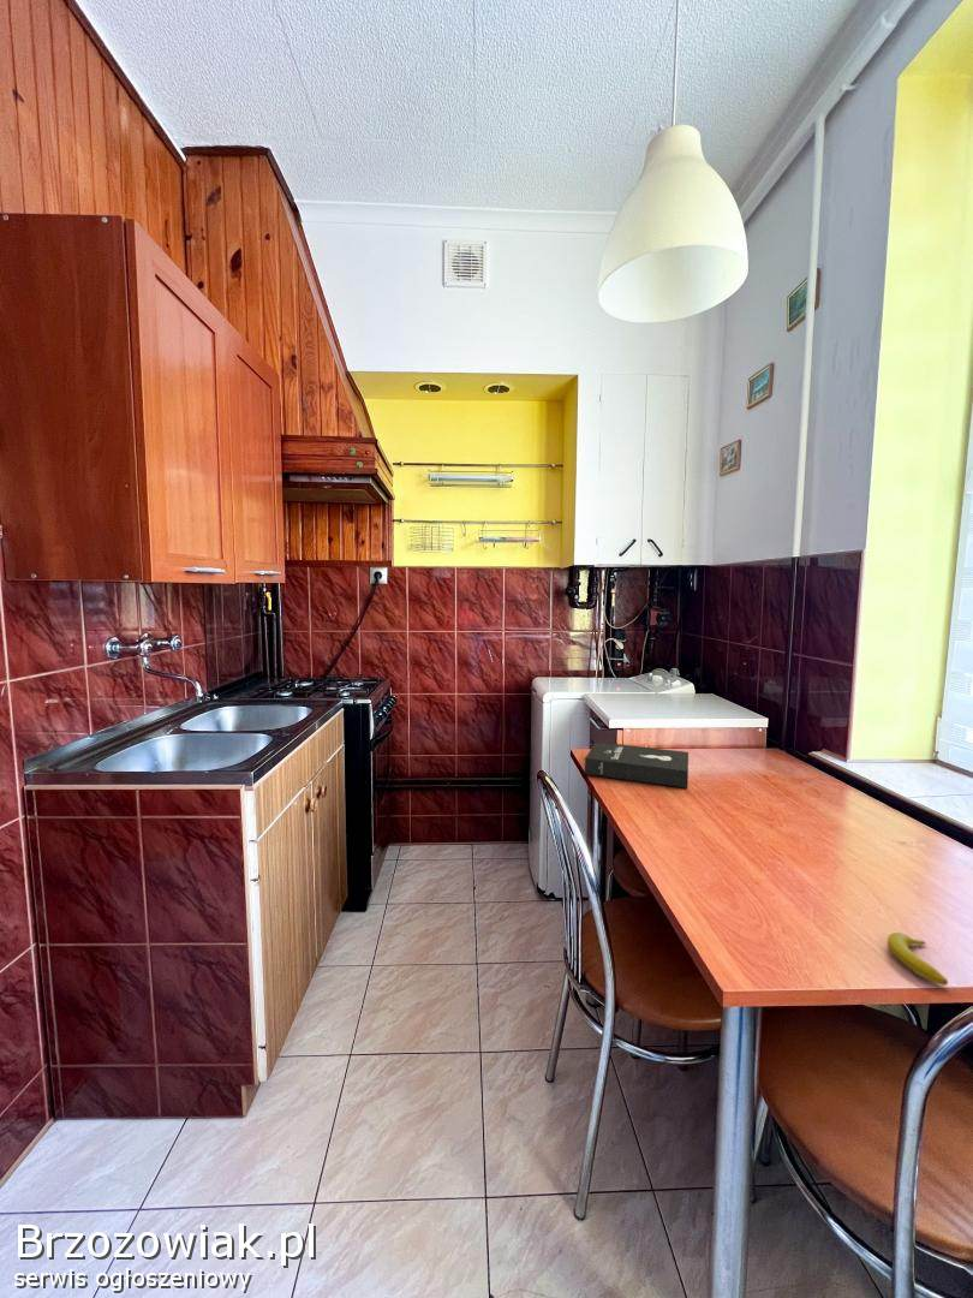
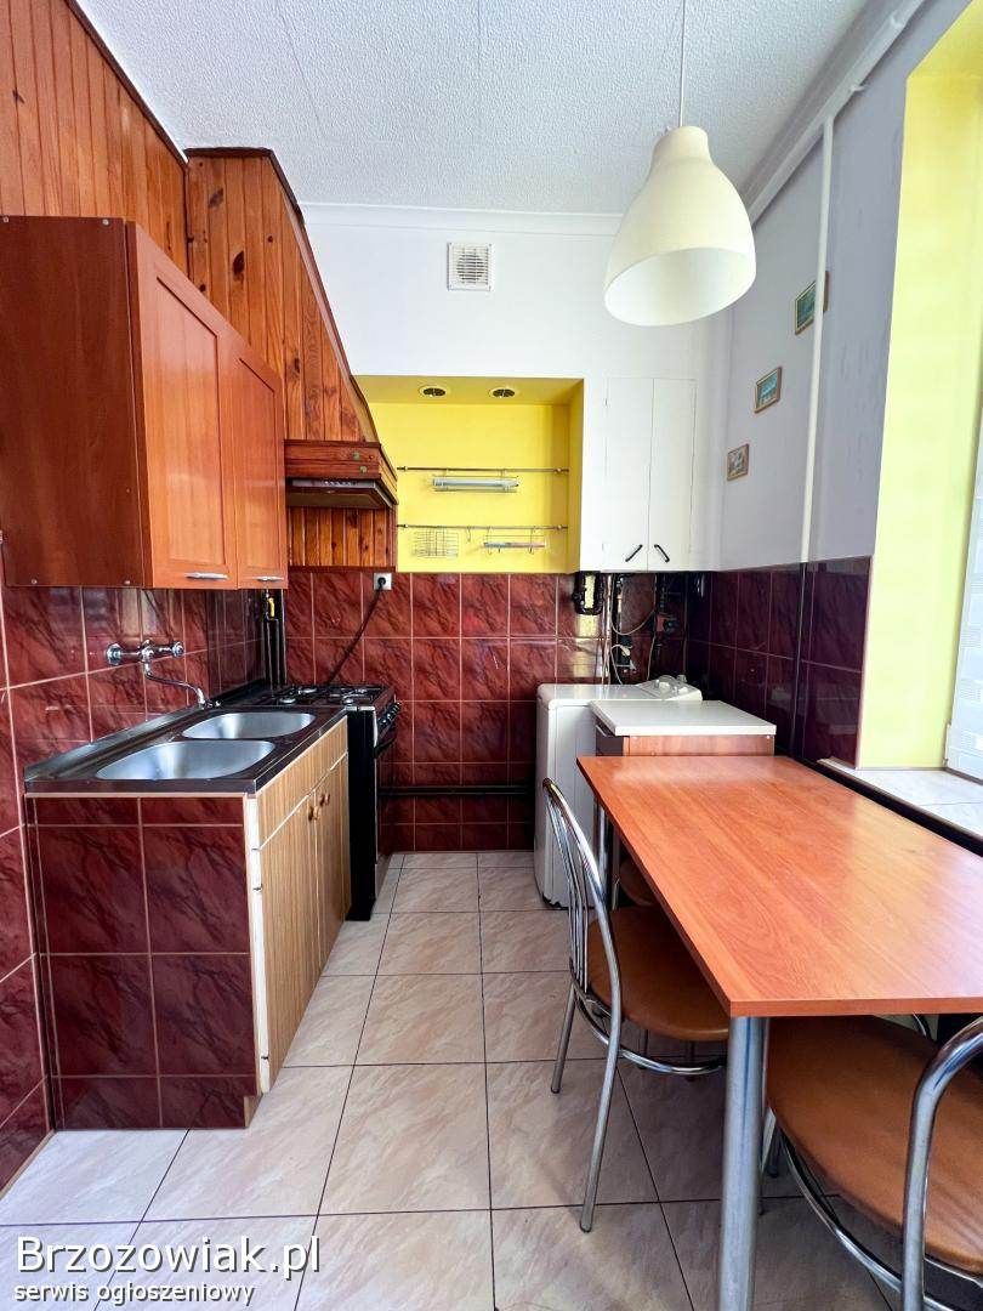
- booklet [584,740,690,790]
- banana [887,931,949,987]
